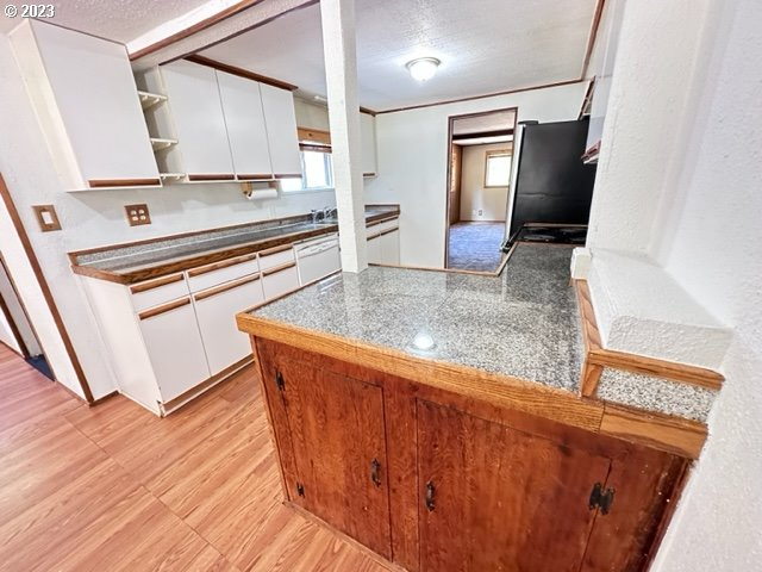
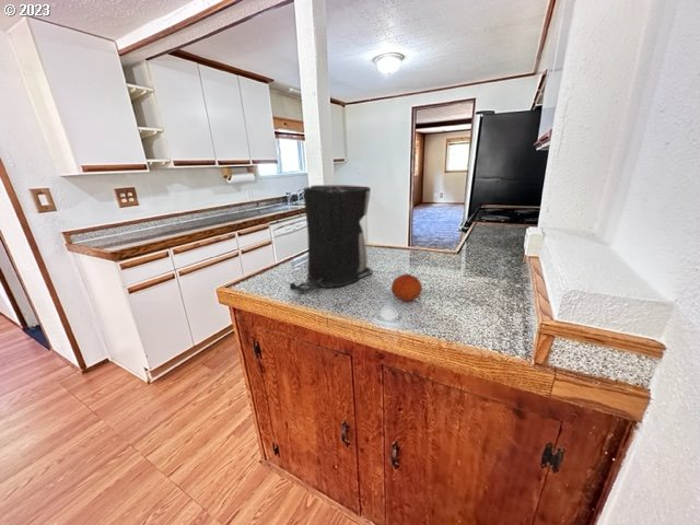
+ fruit [390,272,423,302]
+ coffee maker [288,184,374,292]
